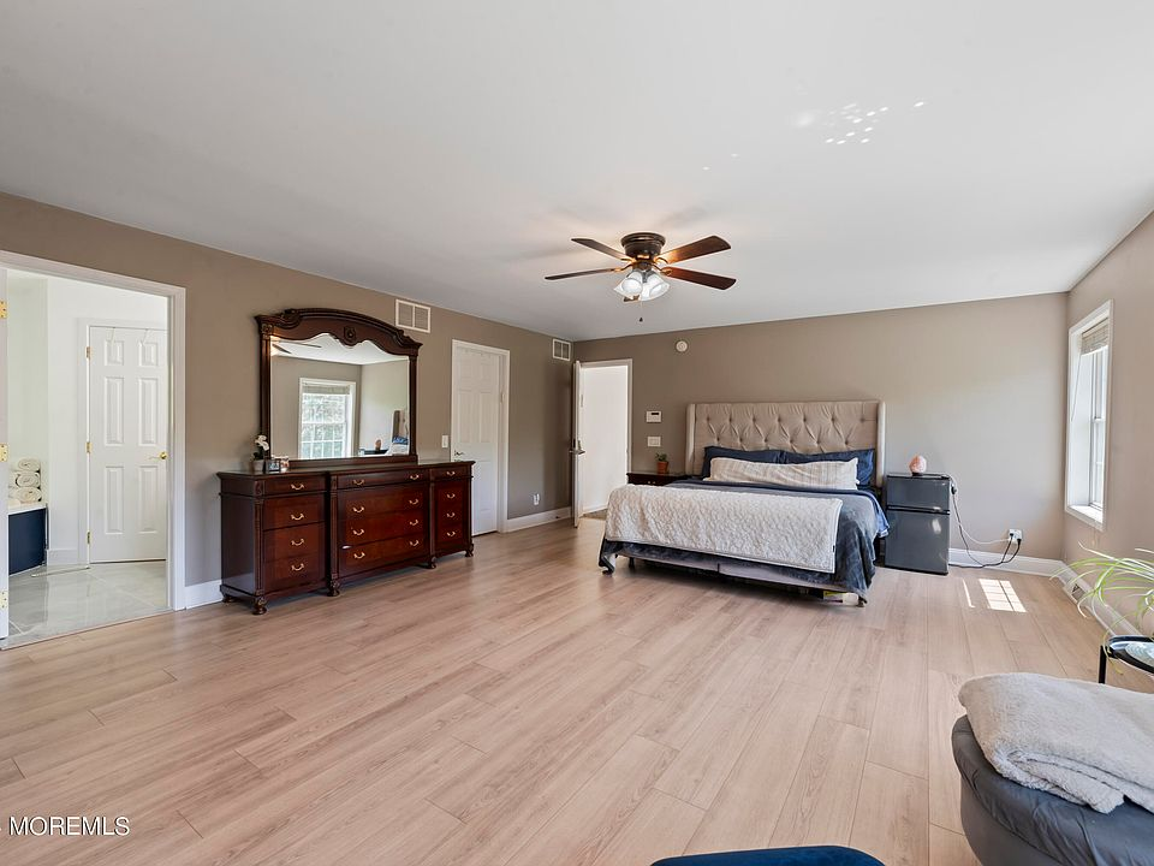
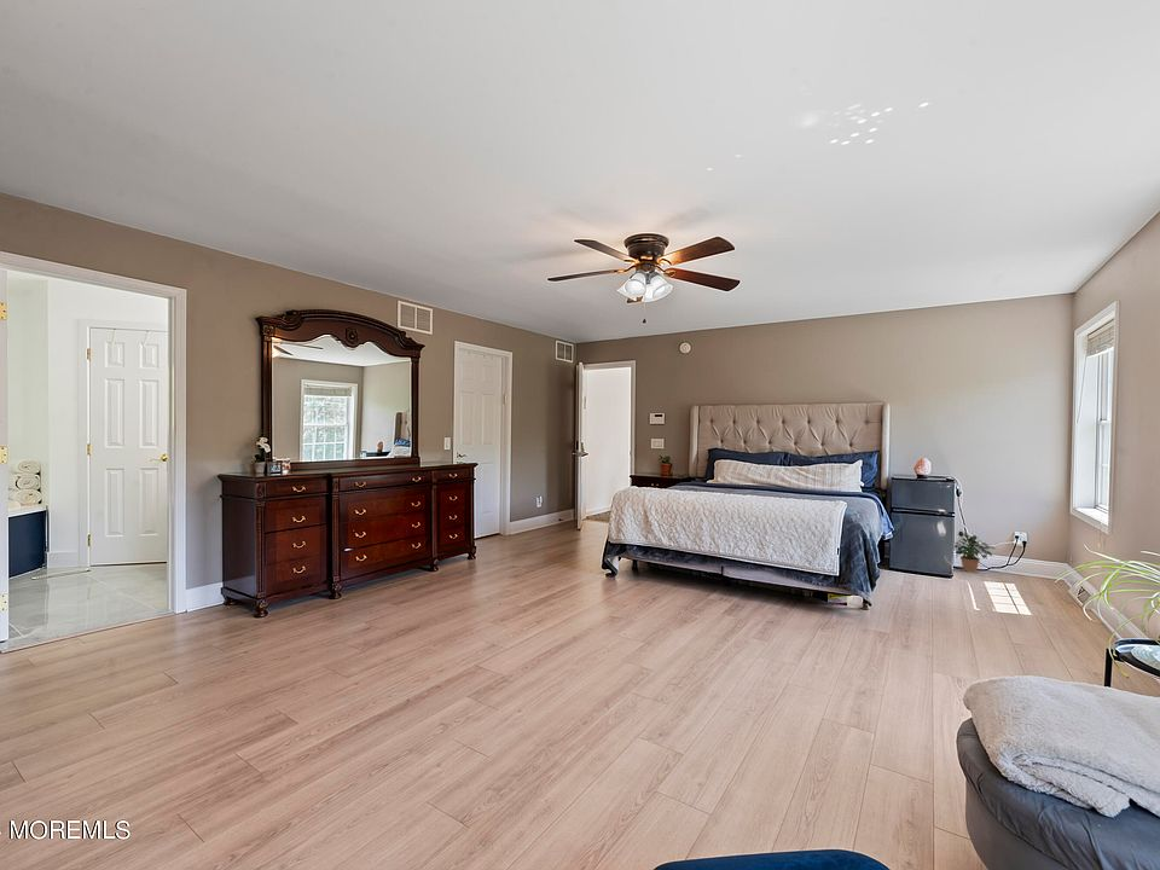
+ potted plant [953,530,996,573]
